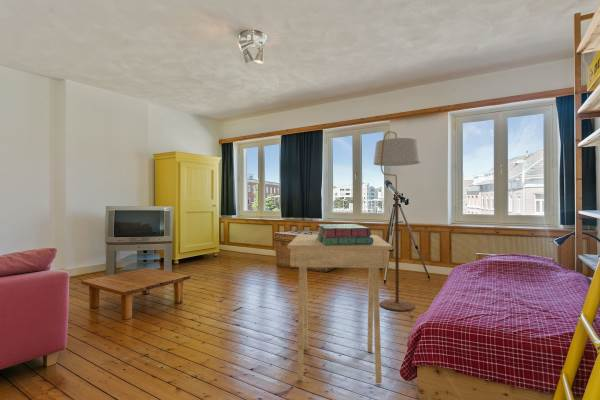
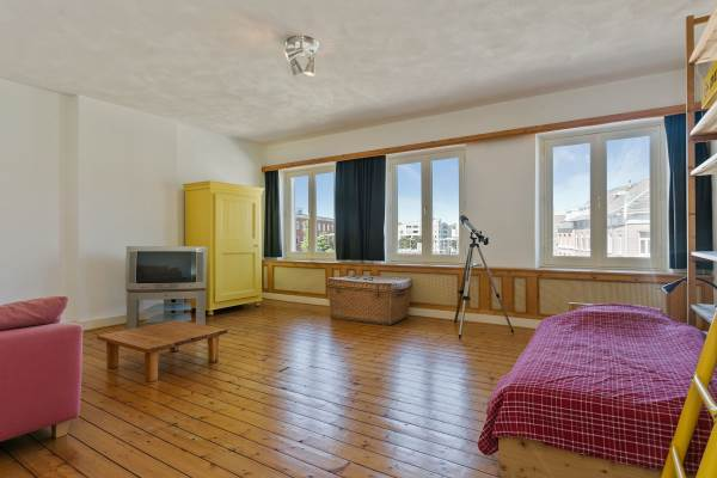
- floor lamp [372,130,421,312]
- side table [286,234,394,384]
- stack of books [315,223,373,245]
